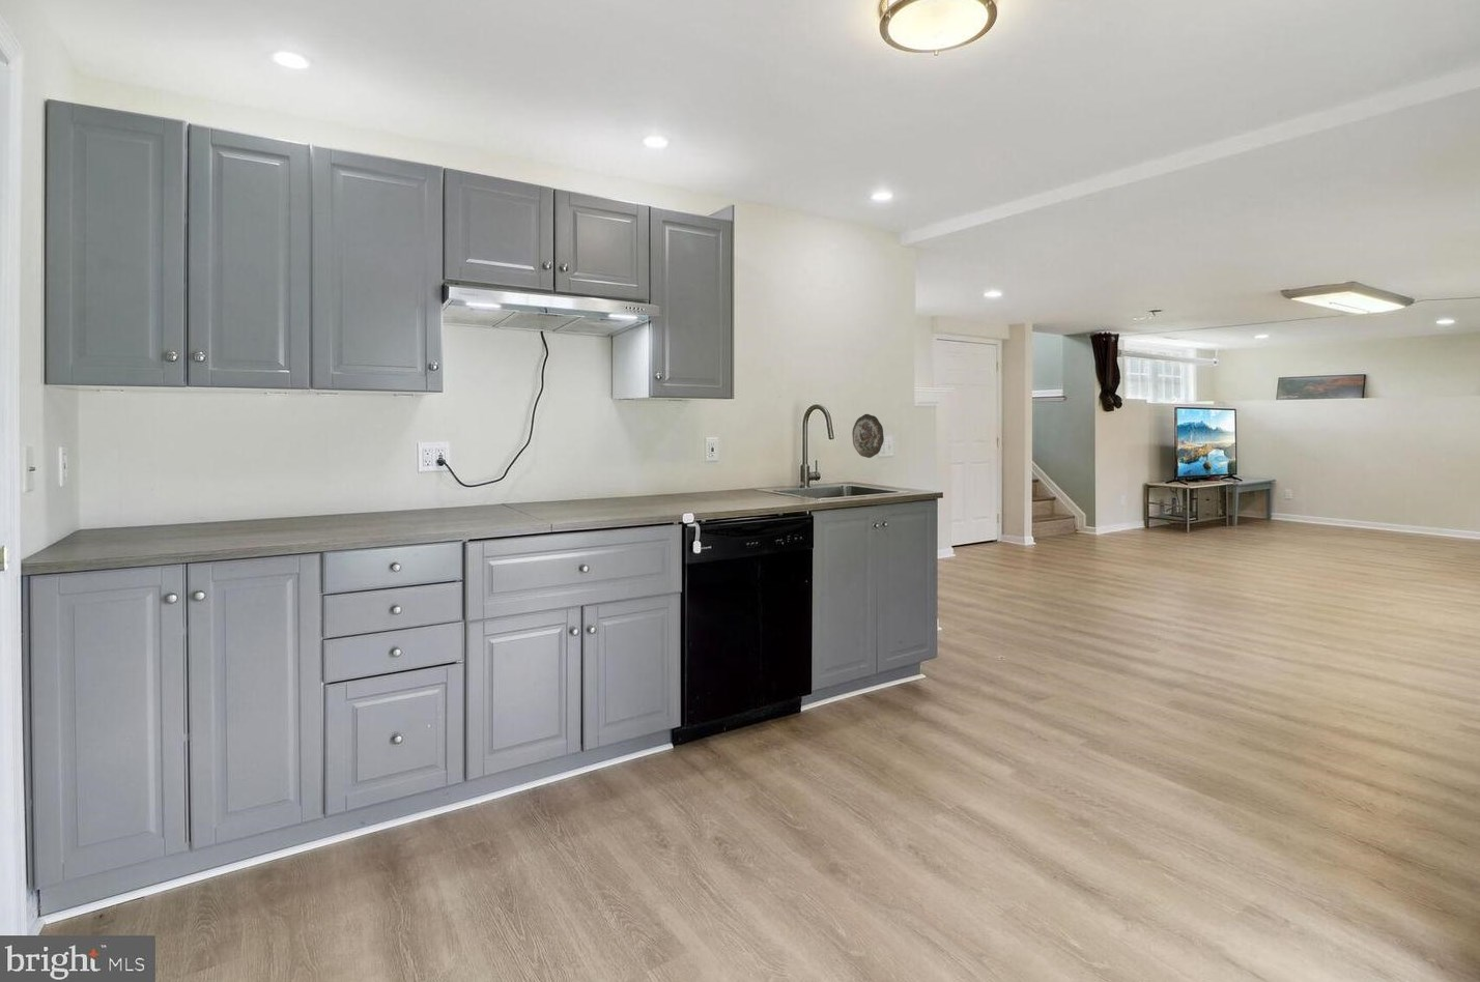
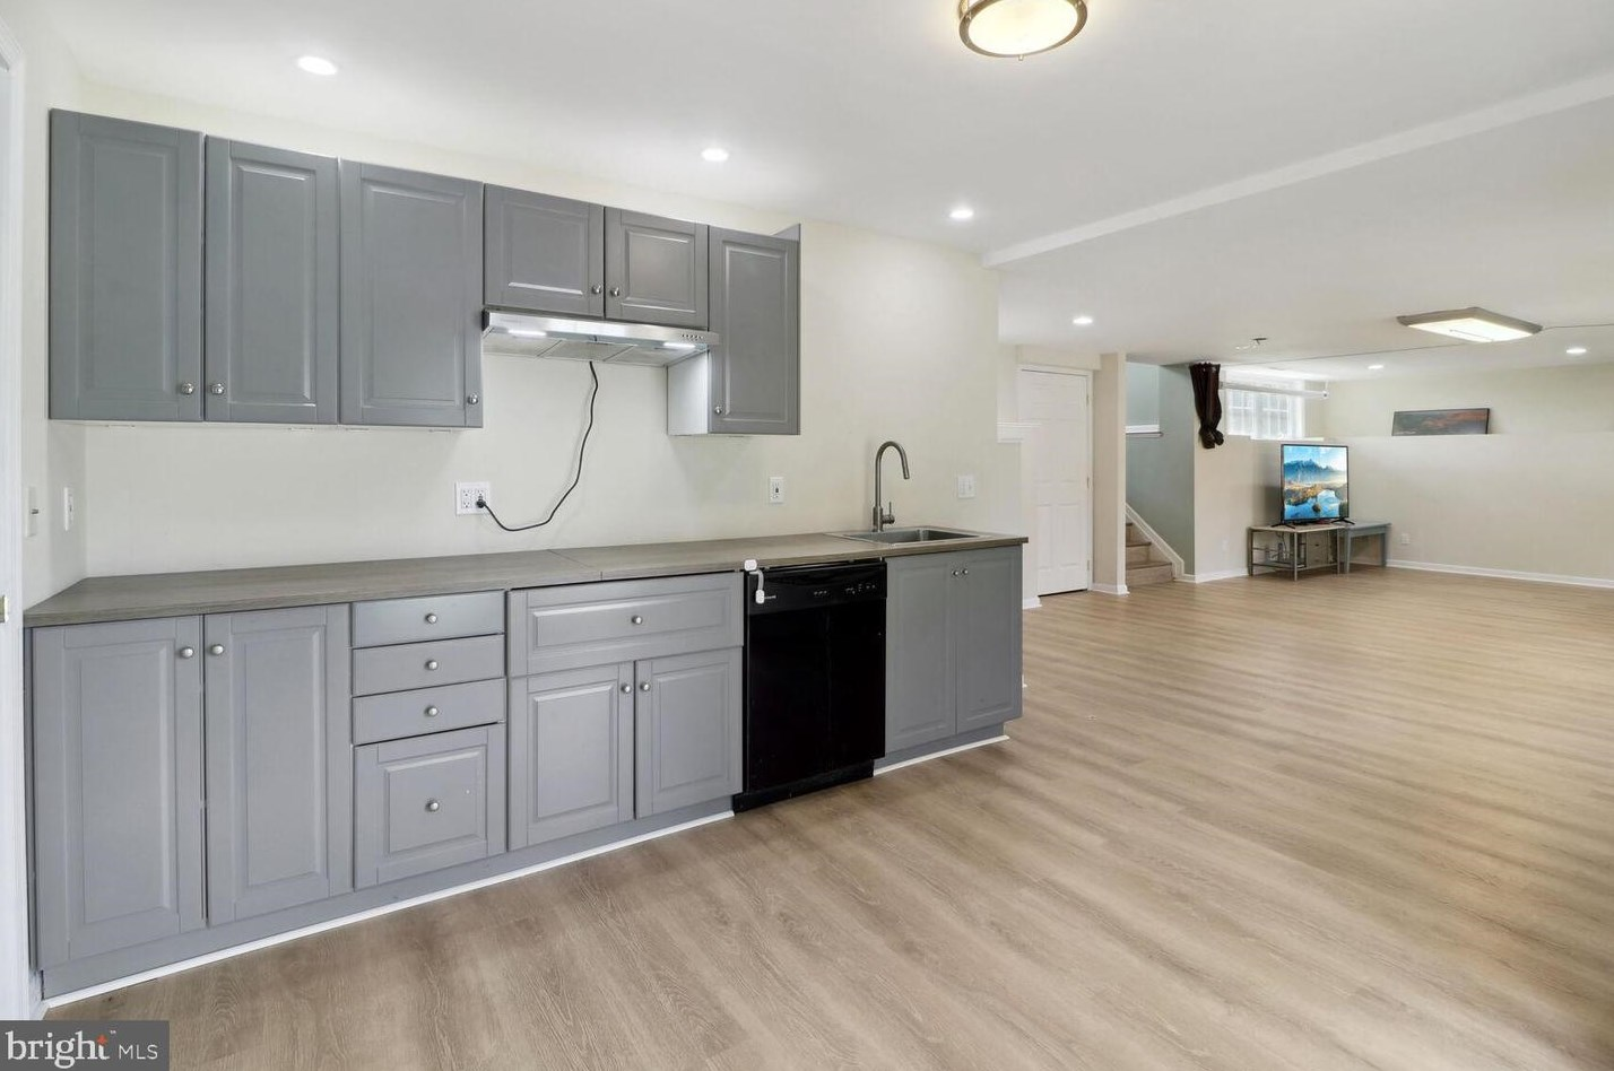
- decorative plate [851,413,885,459]
